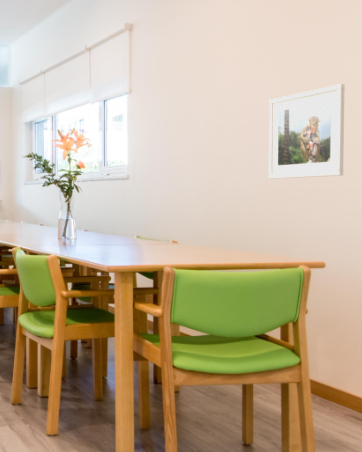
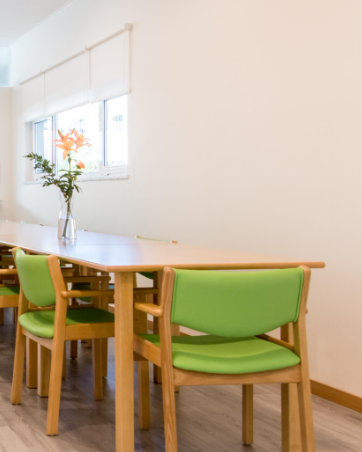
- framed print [268,83,345,180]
